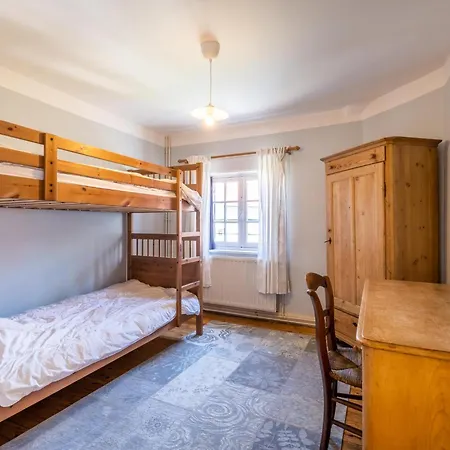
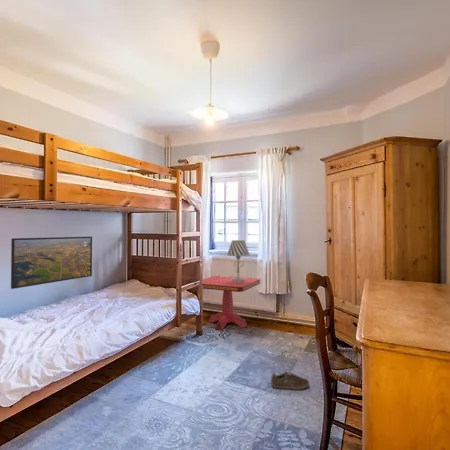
+ table lamp [226,239,250,282]
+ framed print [10,236,93,290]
+ side table [202,275,261,331]
+ sneaker [270,370,310,391]
